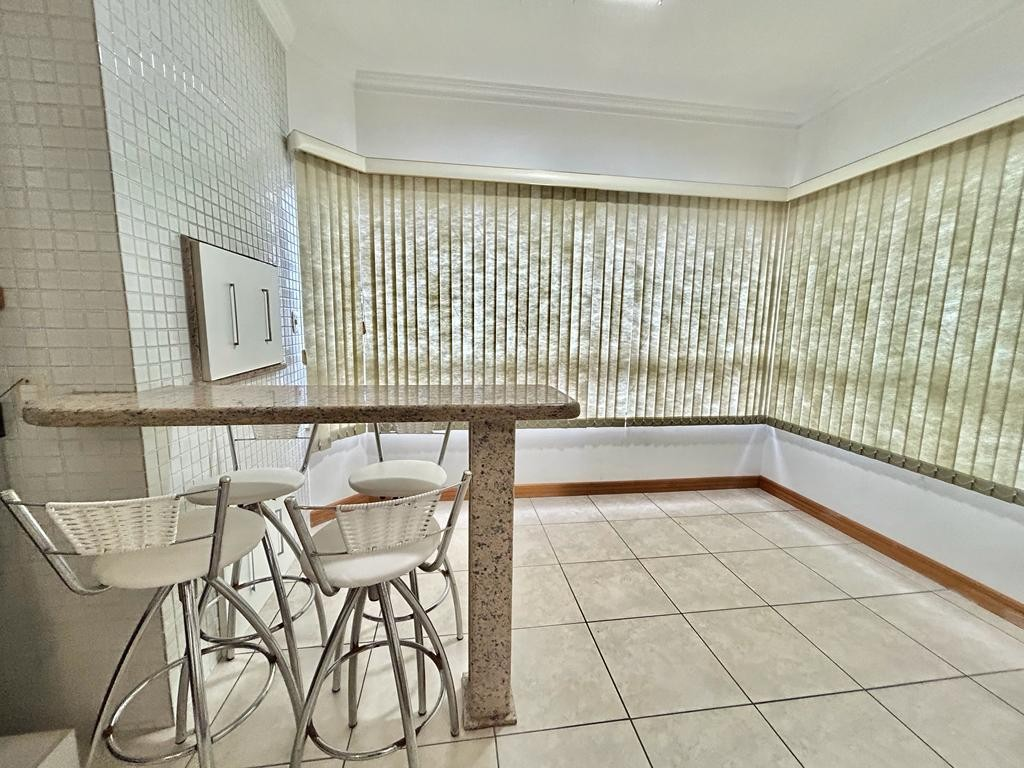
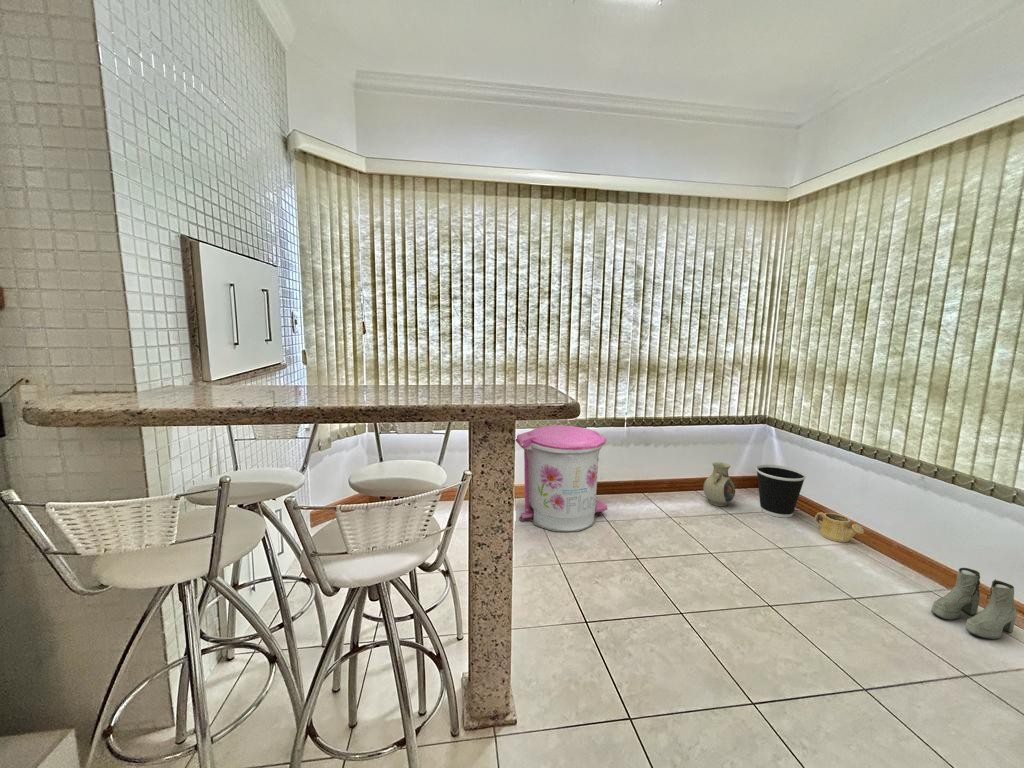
+ boots [930,567,1018,640]
+ vase [702,461,736,507]
+ wastebasket [755,464,807,519]
+ watering can [814,511,865,543]
+ trash can [515,424,608,533]
